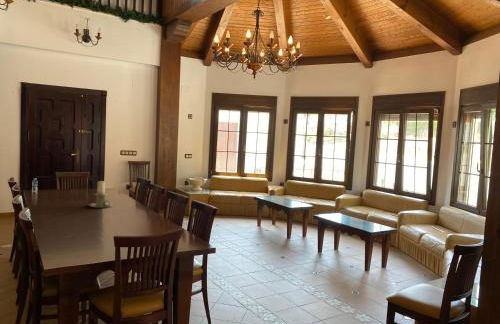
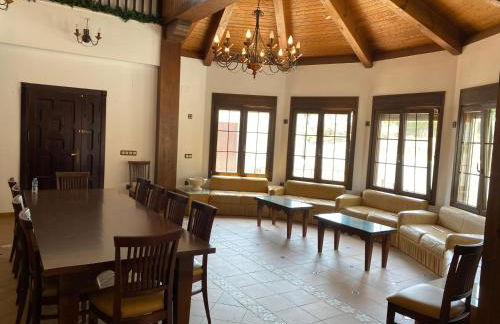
- candle holder [87,180,114,209]
